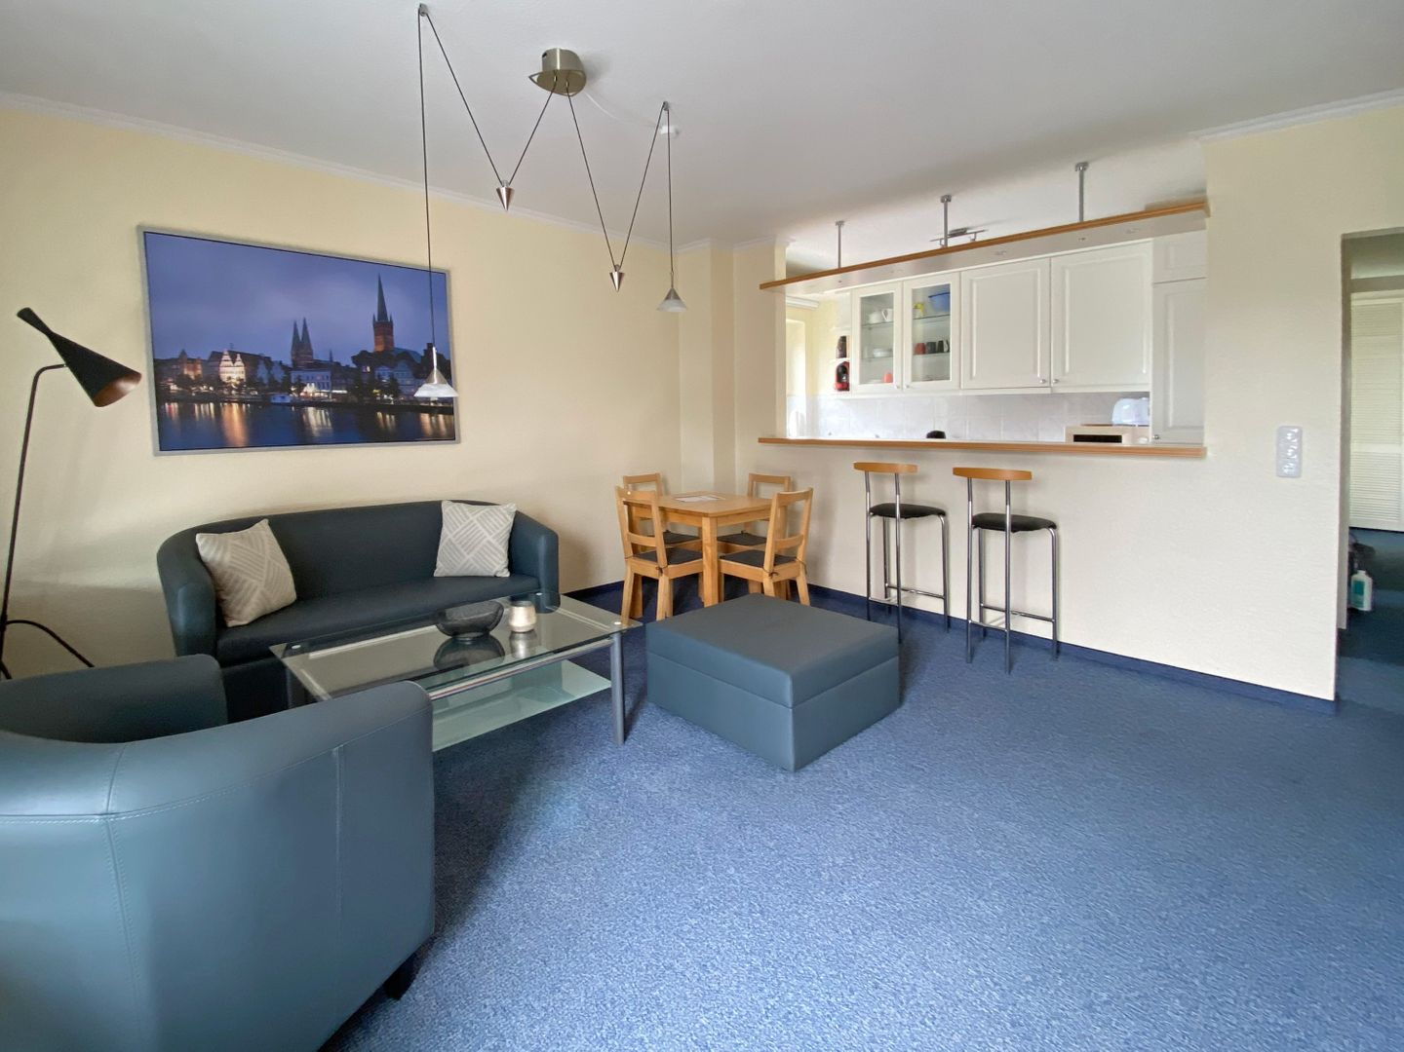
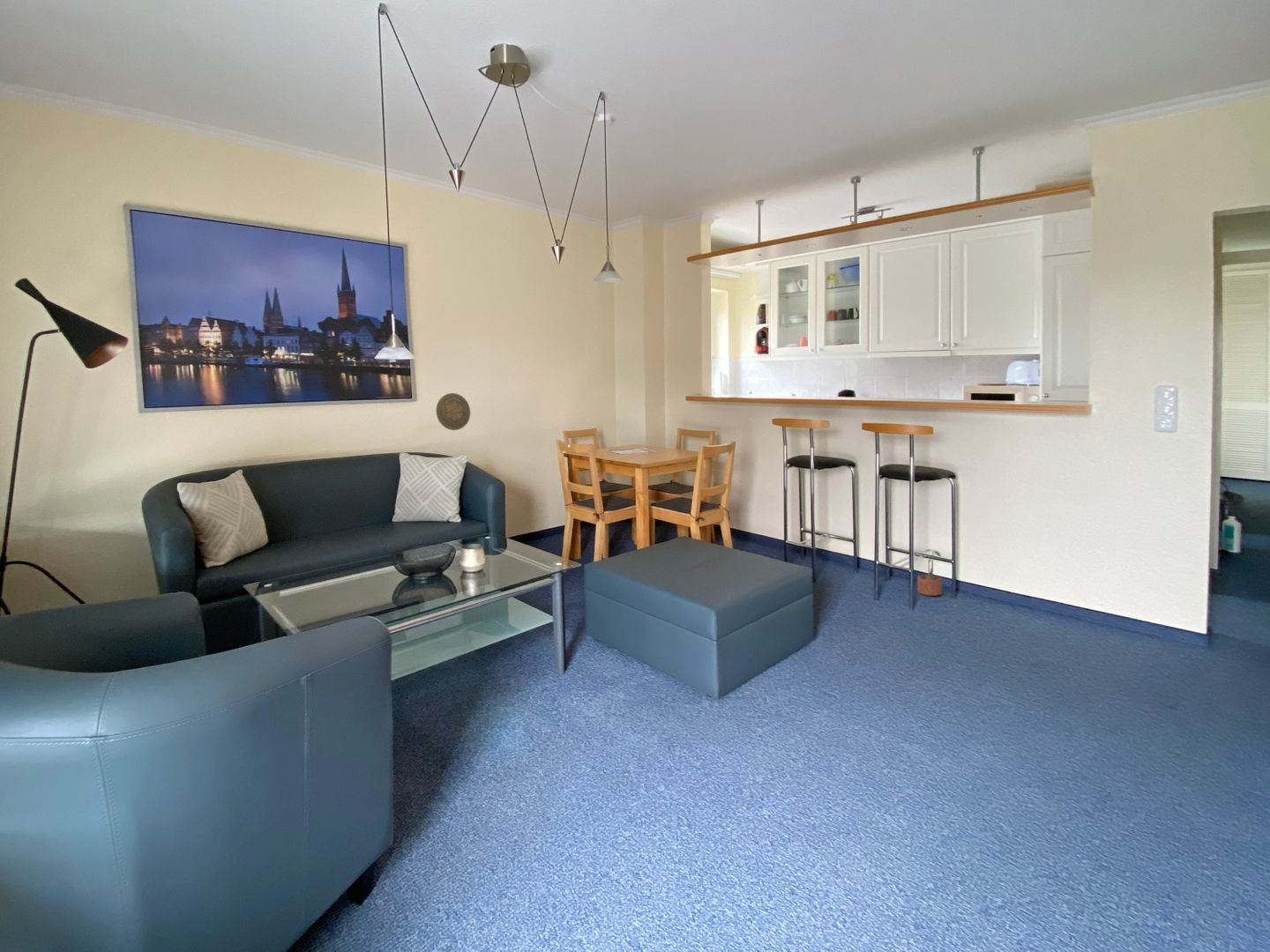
+ potted plant [916,548,943,597]
+ decorative plate [435,392,471,431]
